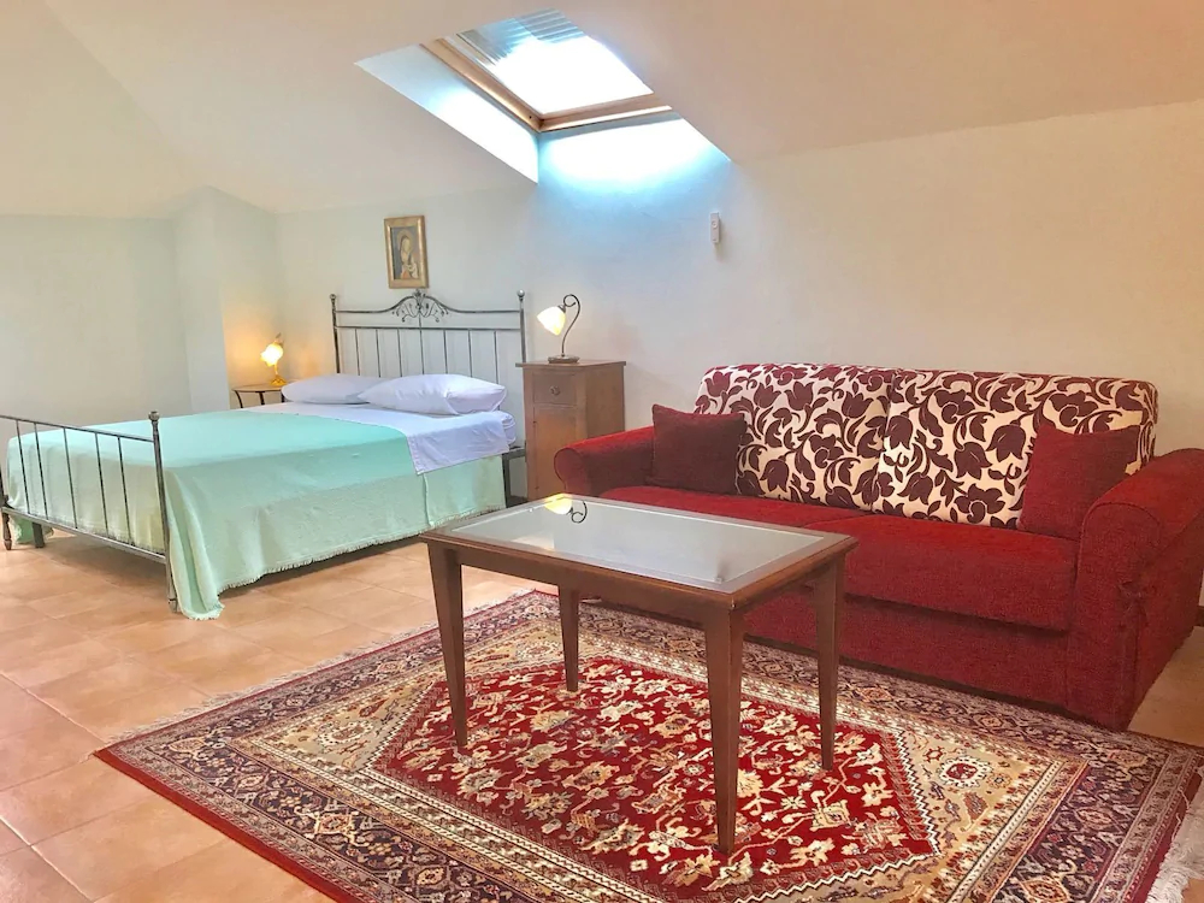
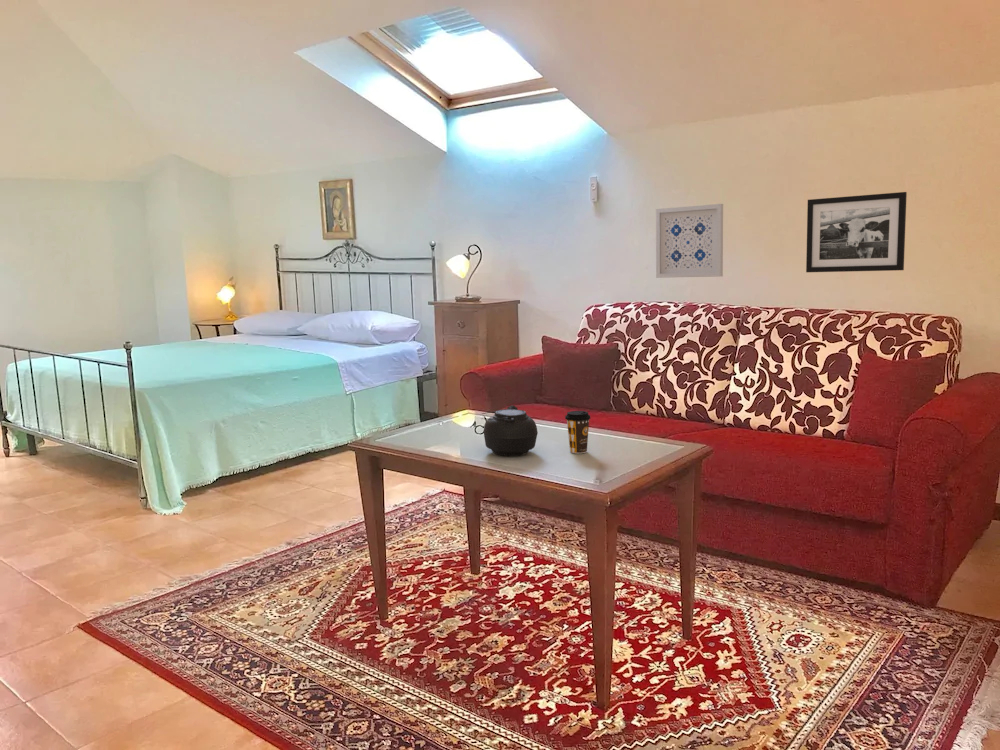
+ teapot [481,404,539,457]
+ coffee cup [564,410,591,454]
+ wall art [655,203,724,279]
+ picture frame [805,191,908,273]
